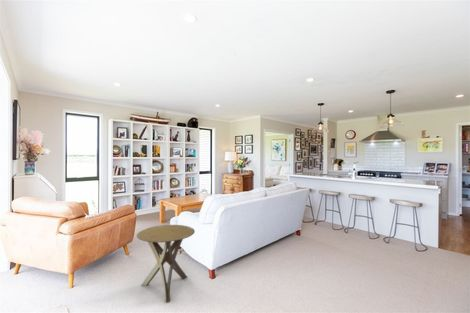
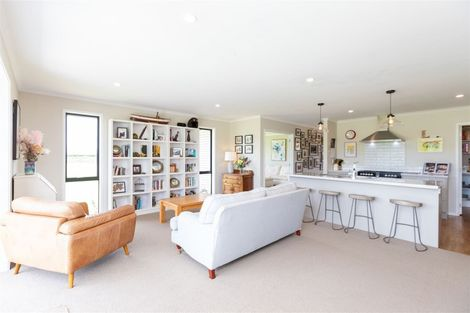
- side table [136,224,196,303]
